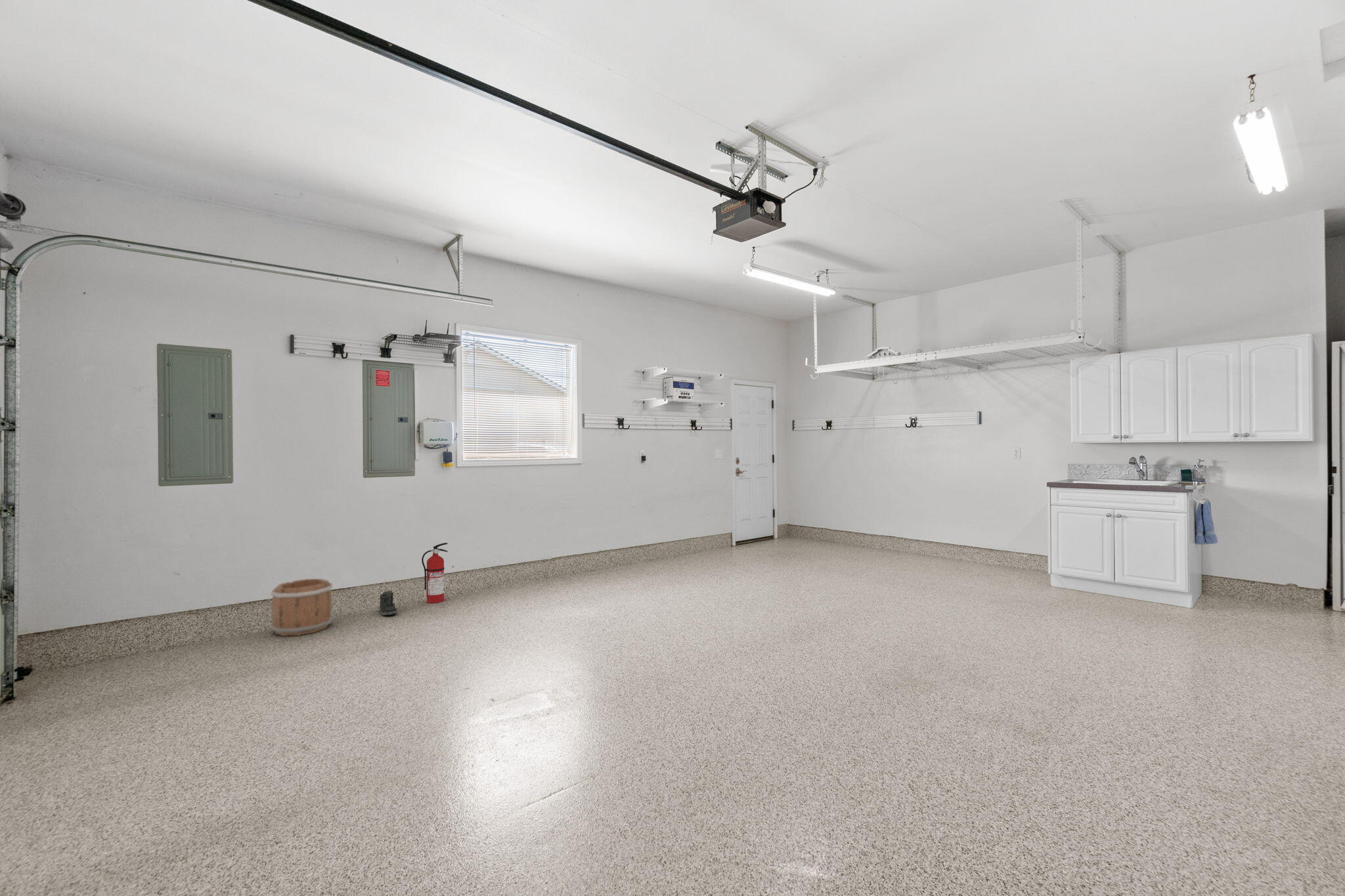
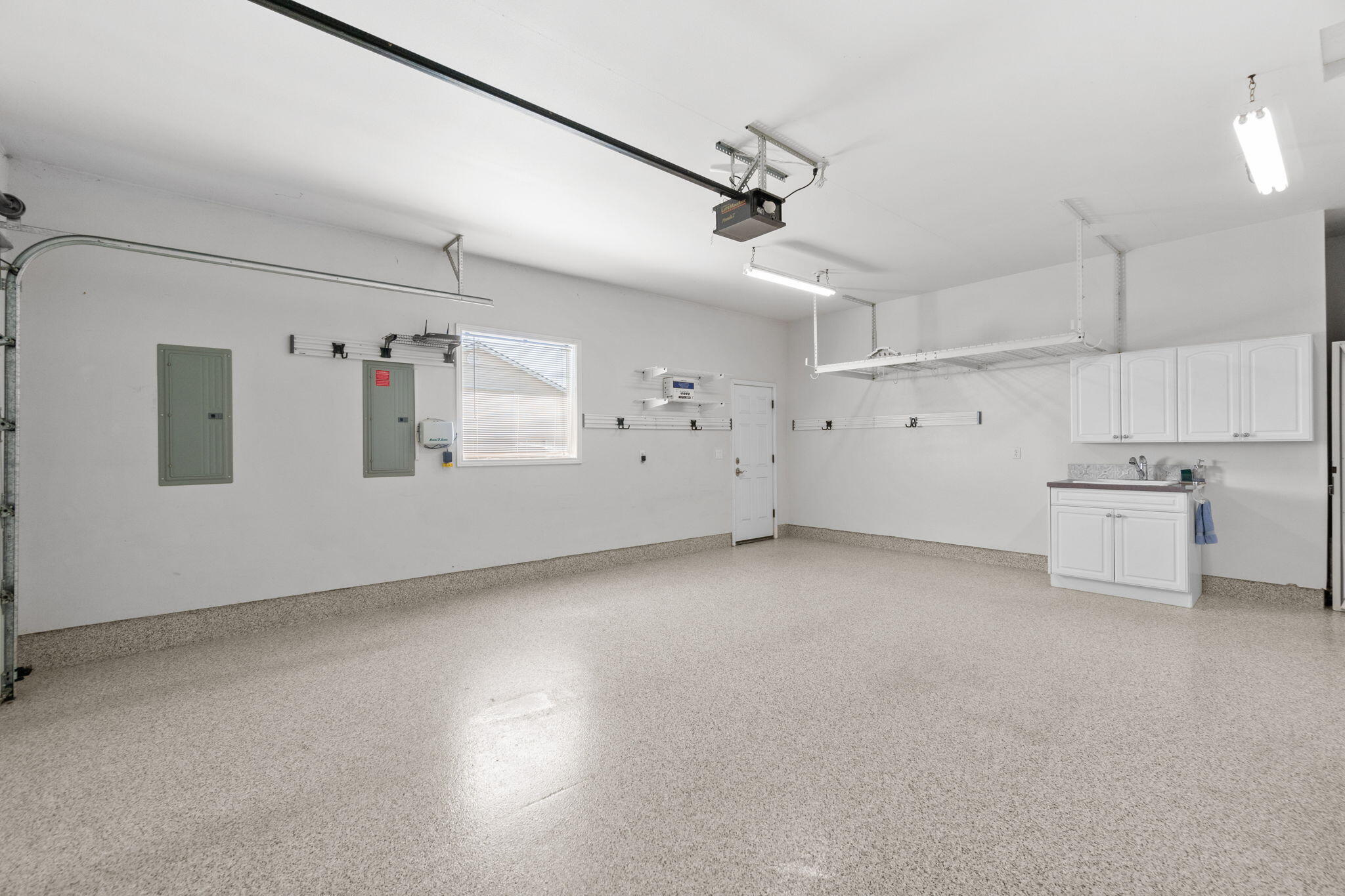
- sneaker [379,590,397,616]
- fire extinguisher [421,542,449,603]
- bucket [270,578,334,637]
